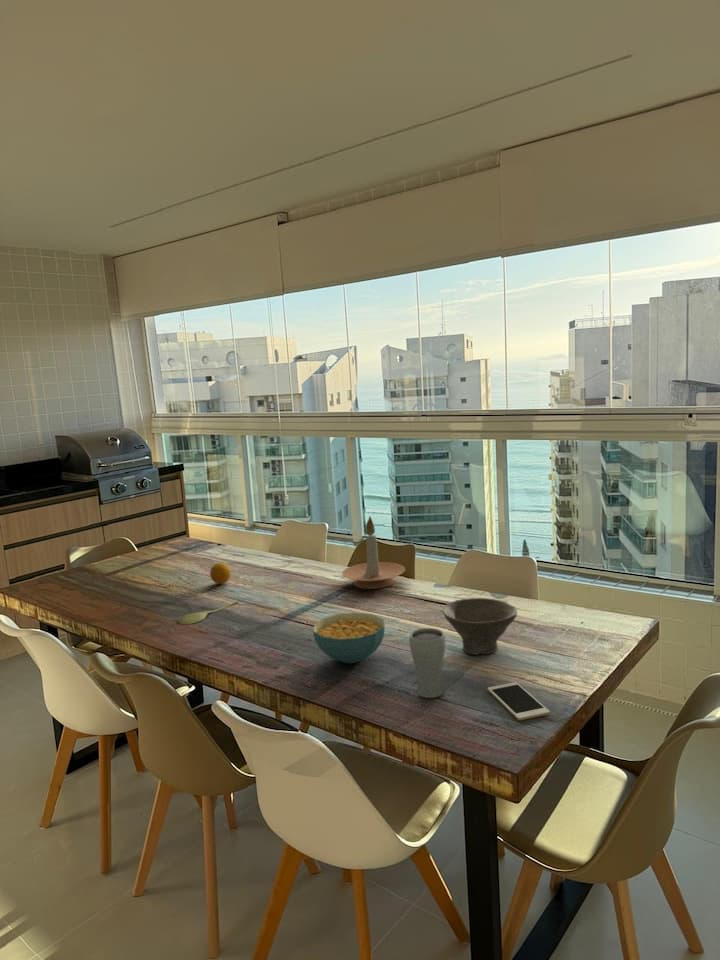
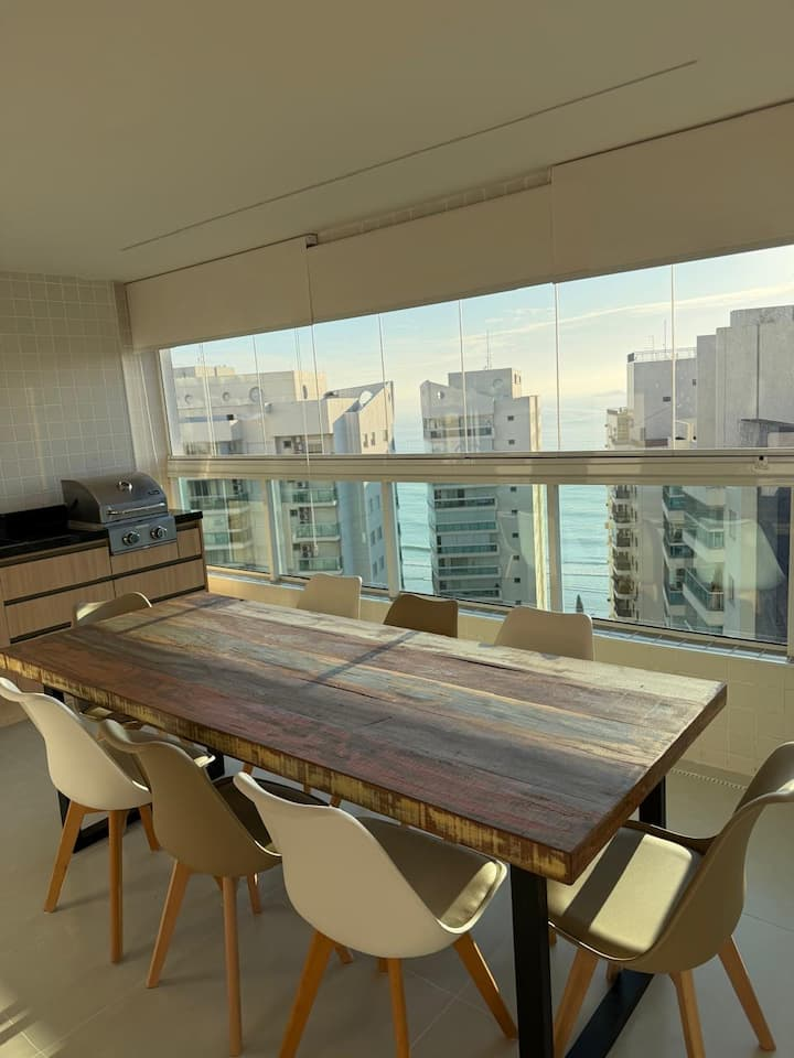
- drinking glass [408,627,447,699]
- spoon [177,600,240,625]
- cereal bowl [312,611,386,664]
- cell phone [487,681,551,721]
- candle holder [341,515,406,590]
- bowl [442,597,518,656]
- fruit [209,562,232,585]
